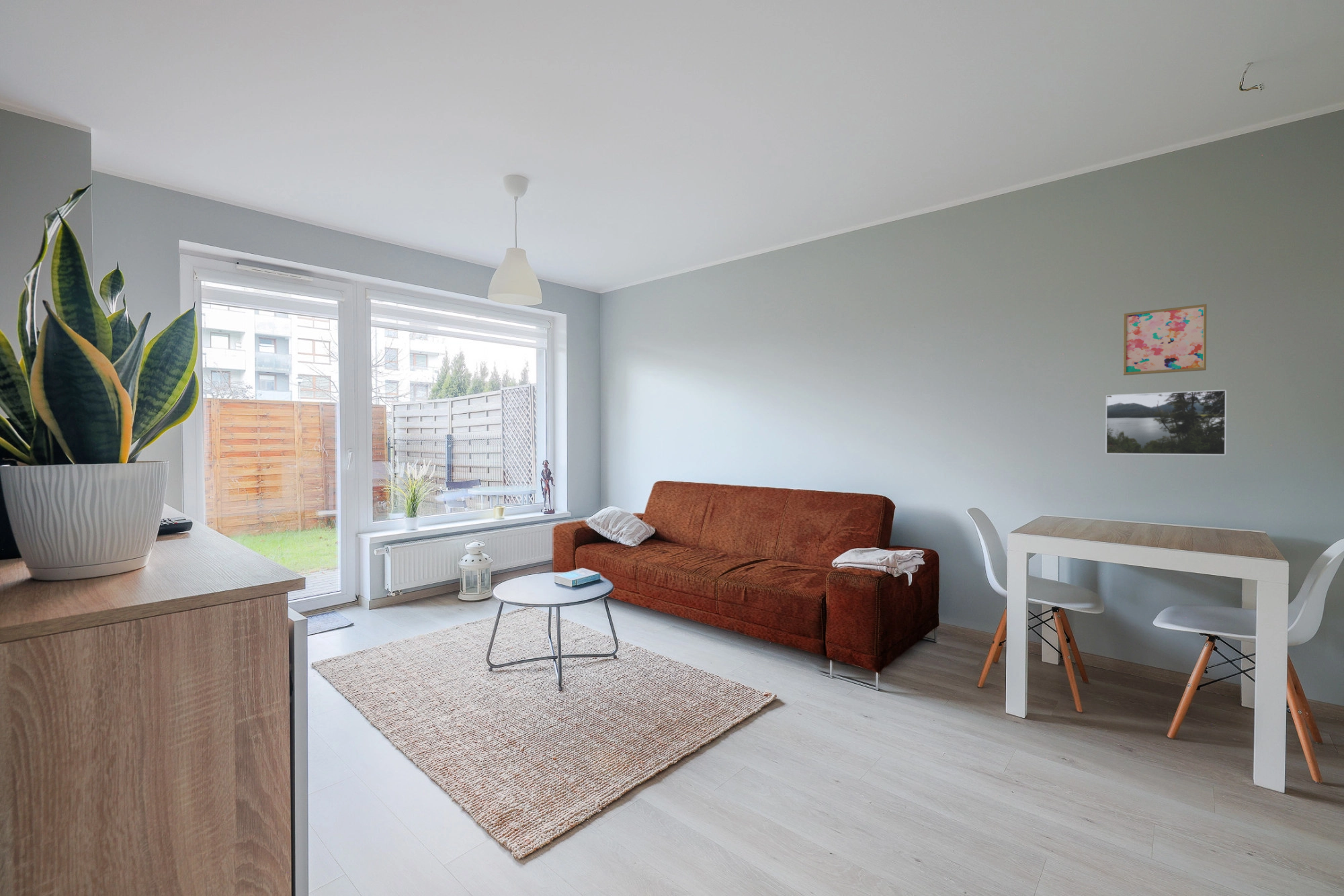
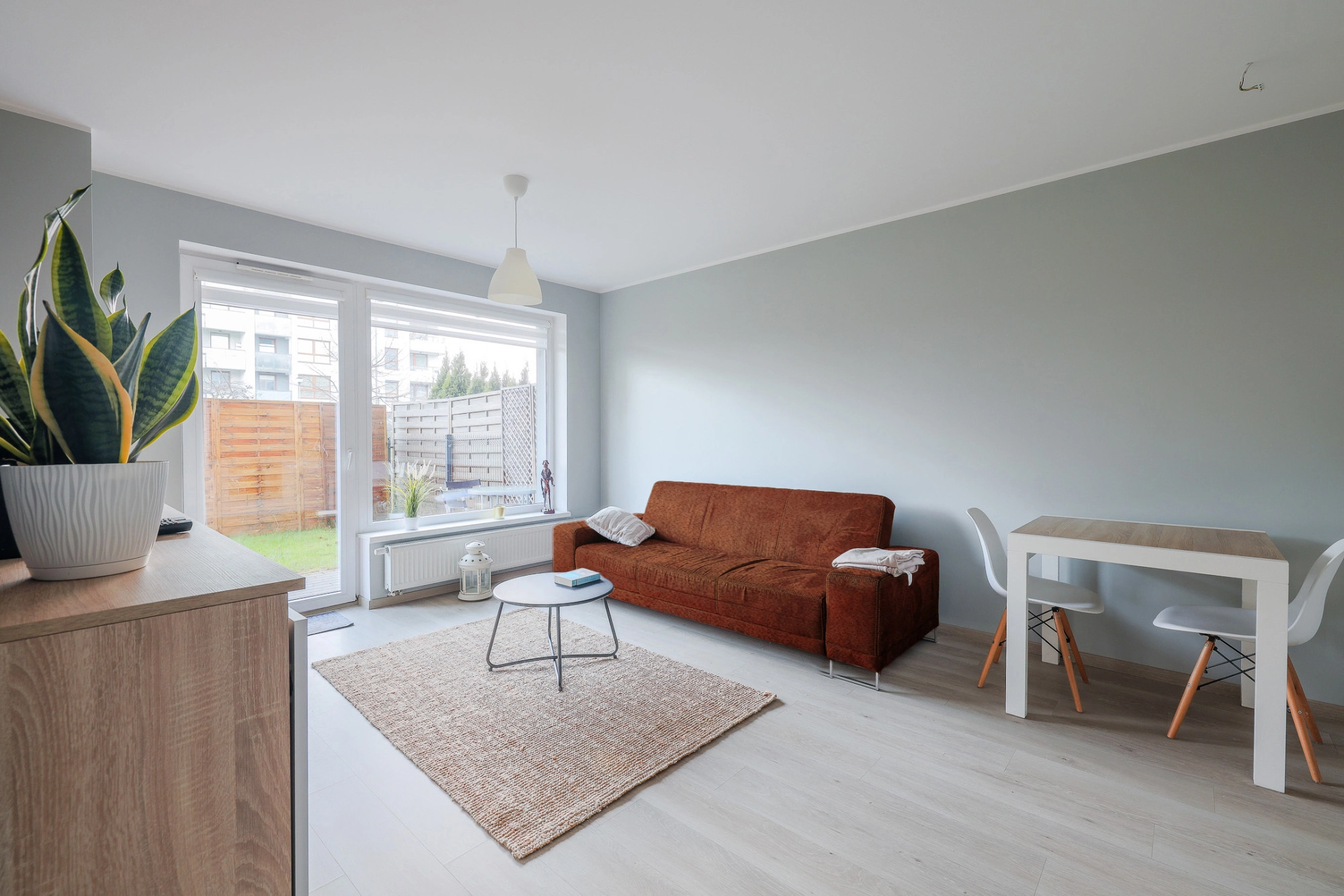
- wall art [1123,304,1207,376]
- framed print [1105,389,1227,456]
